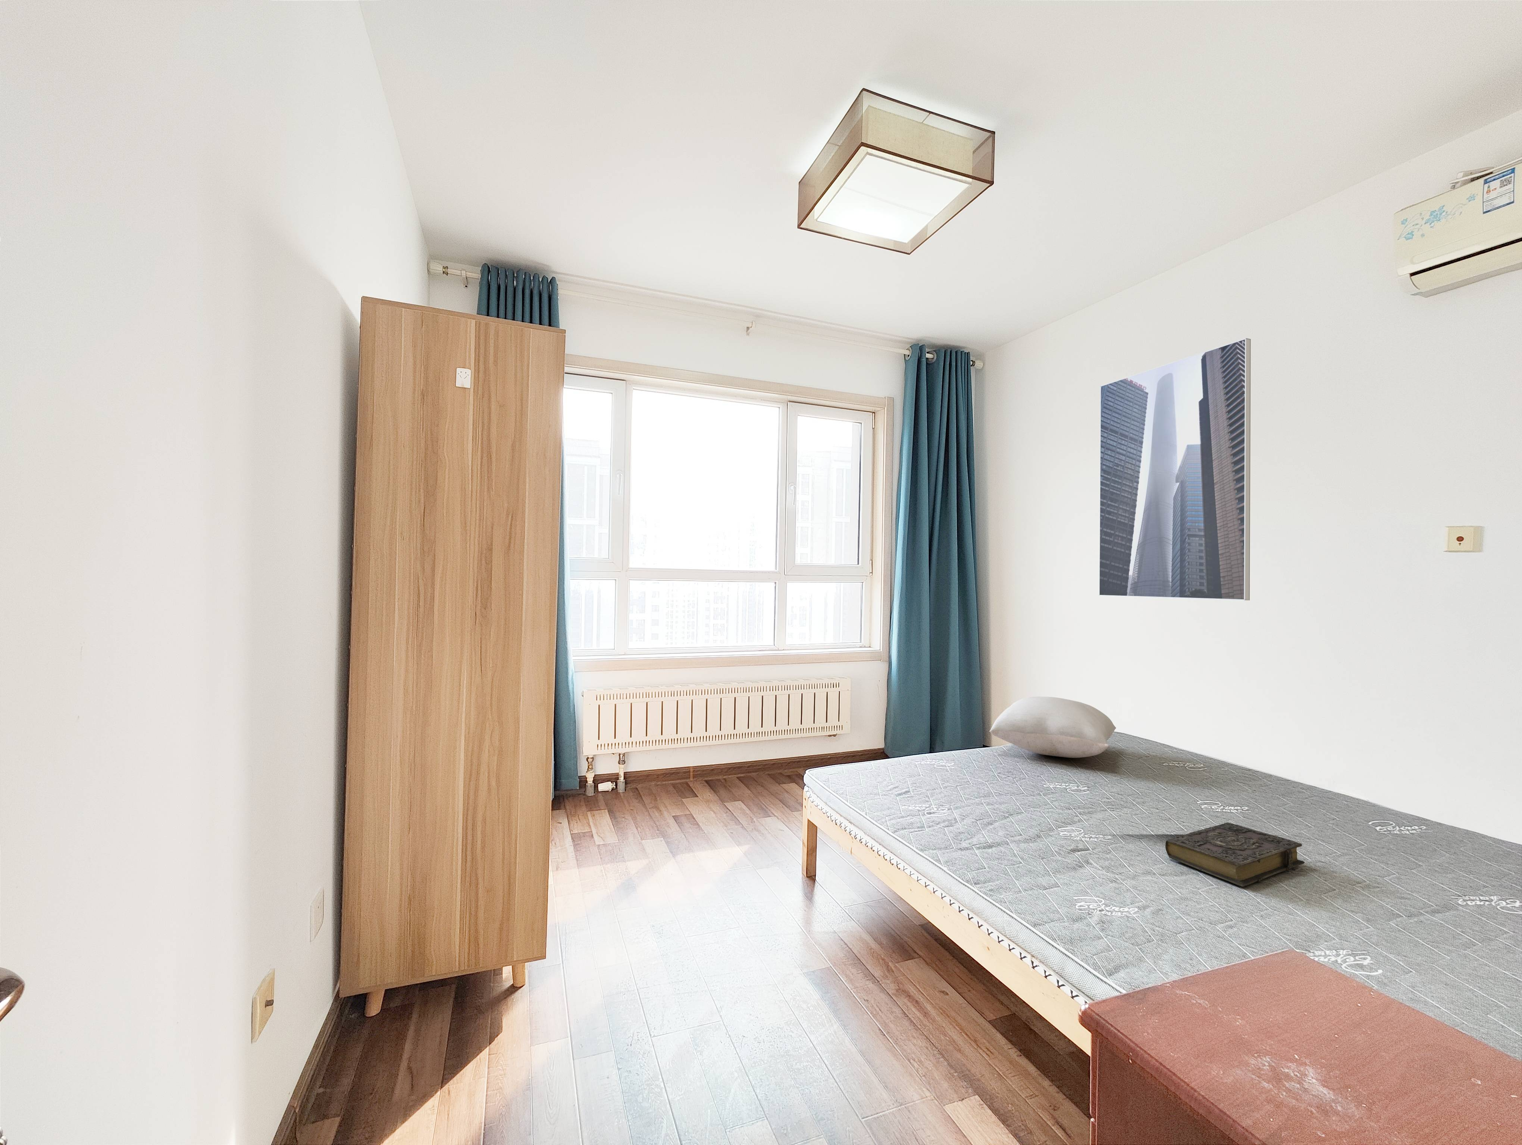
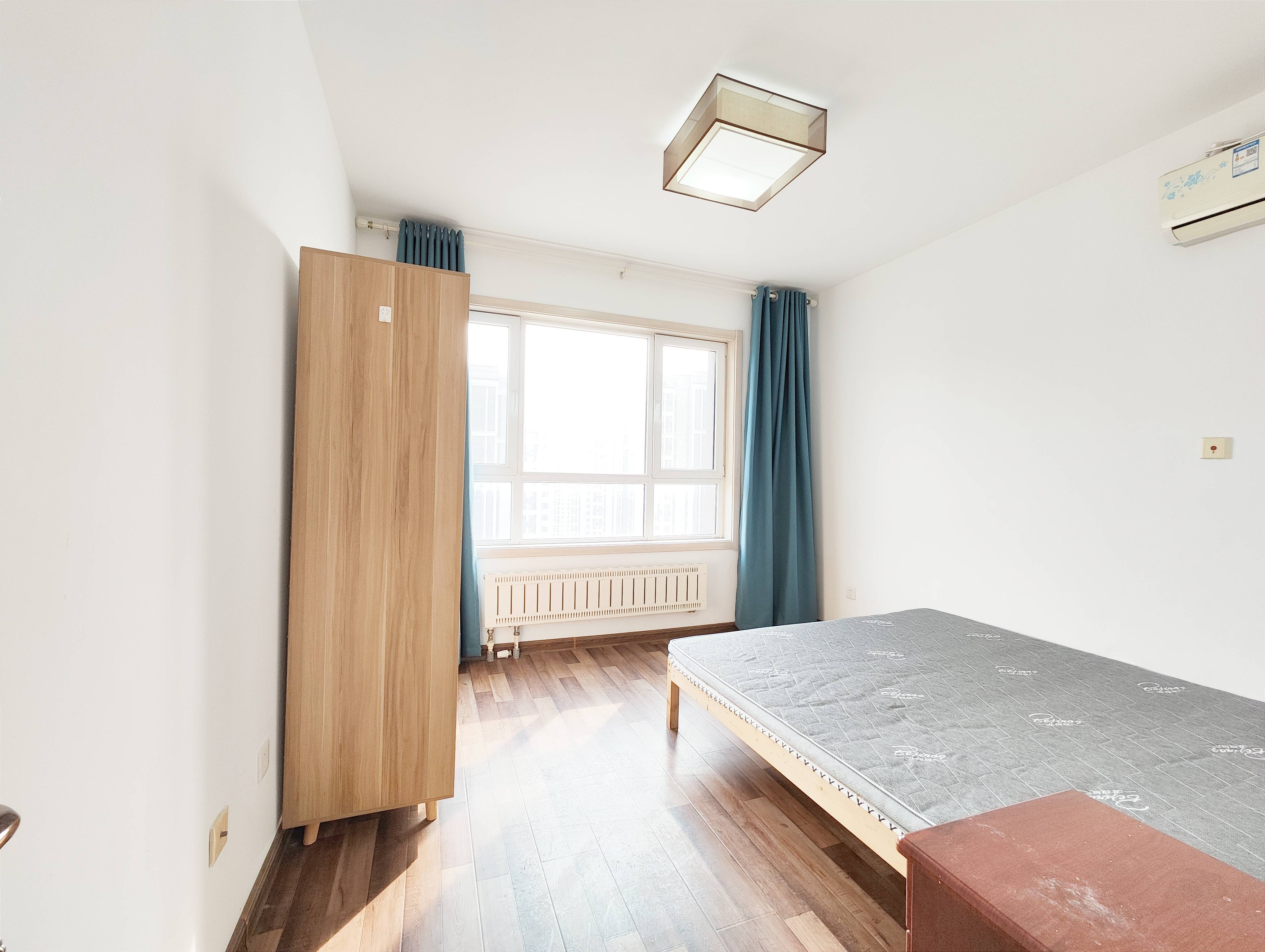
- pillow [989,696,1117,758]
- book [1165,823,1305,888]
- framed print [1098,338,1251,601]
